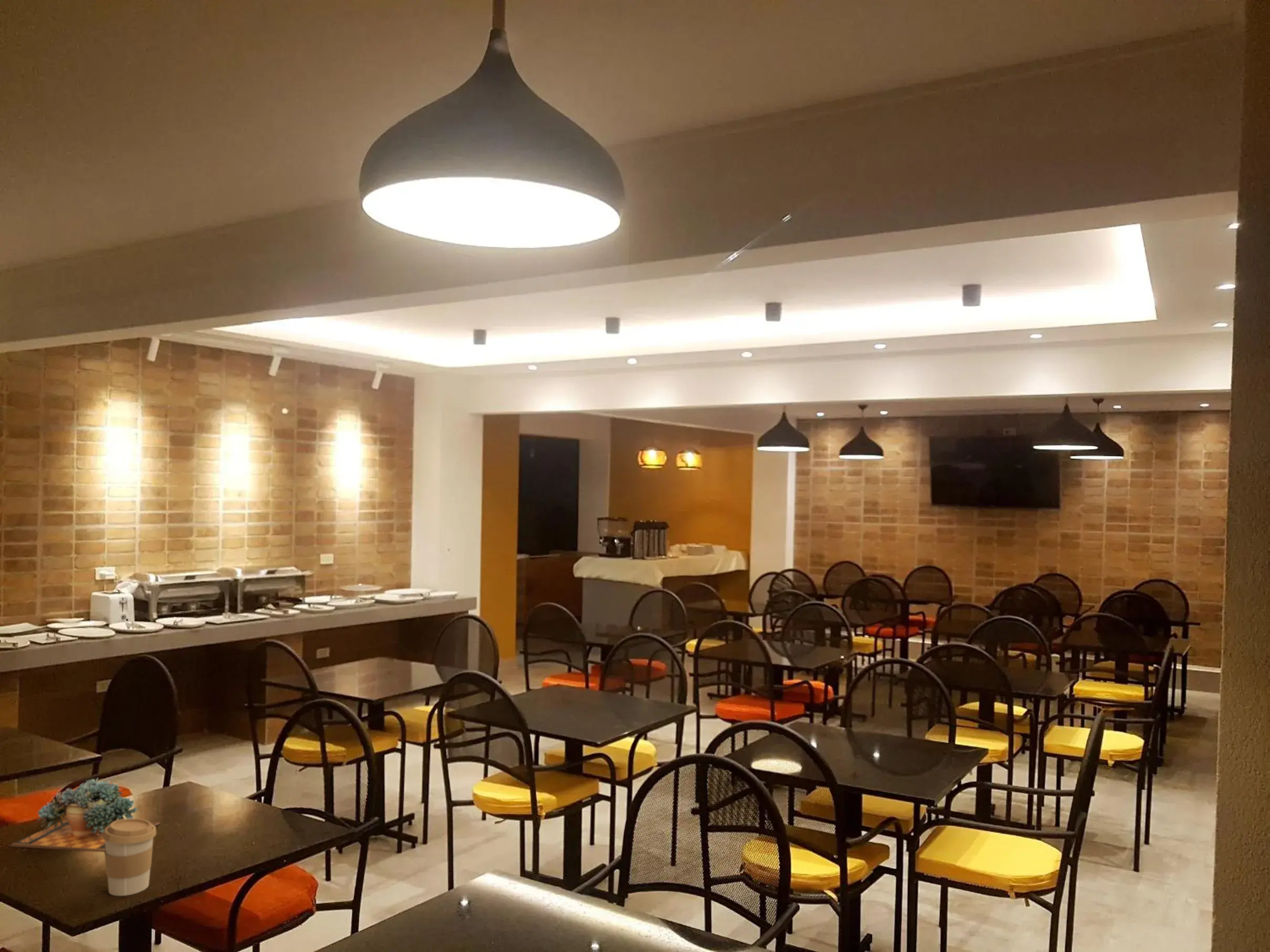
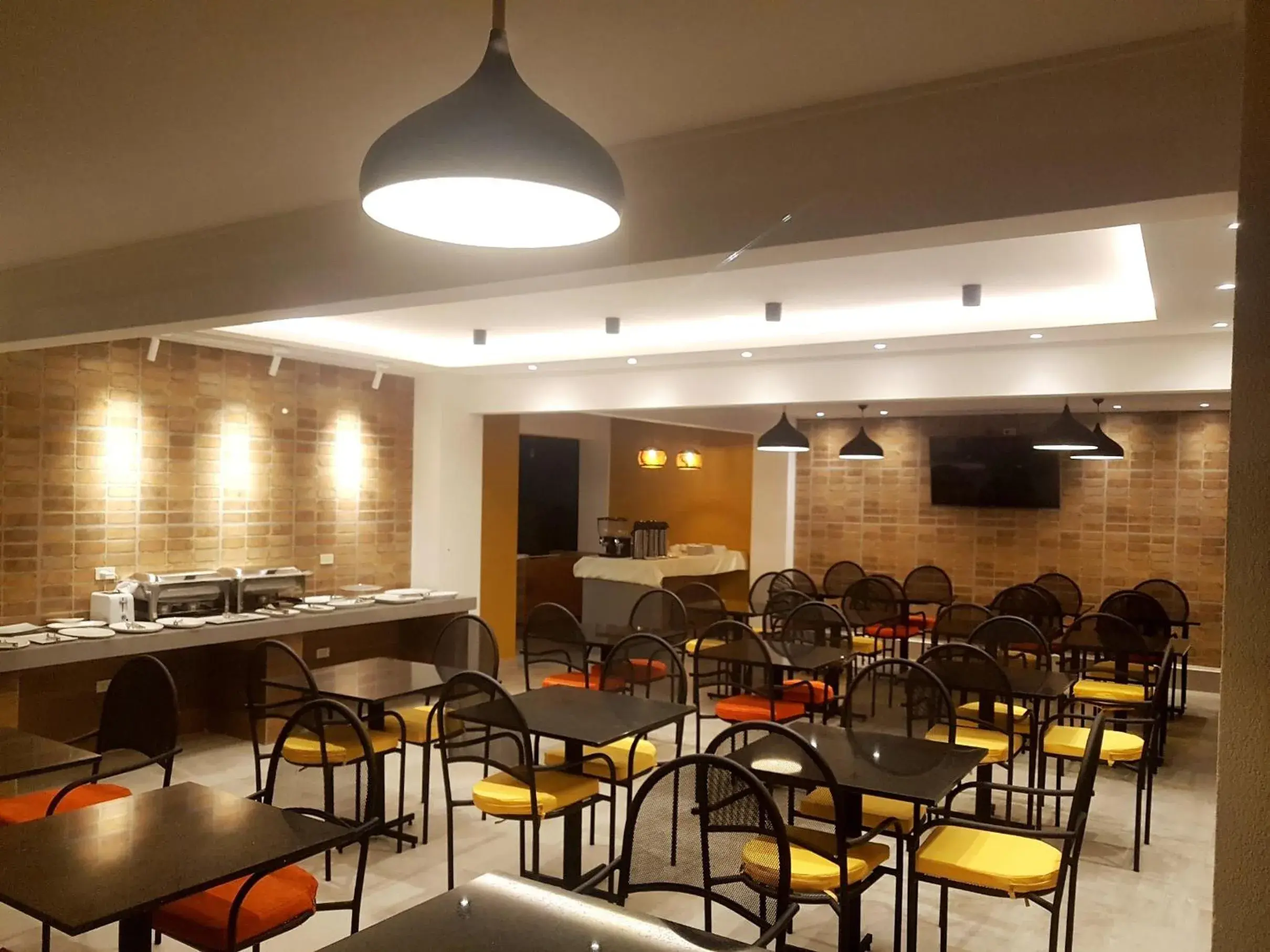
- succulent plant [7,778,161,852]
- coffee cup [103,818,157,896]
